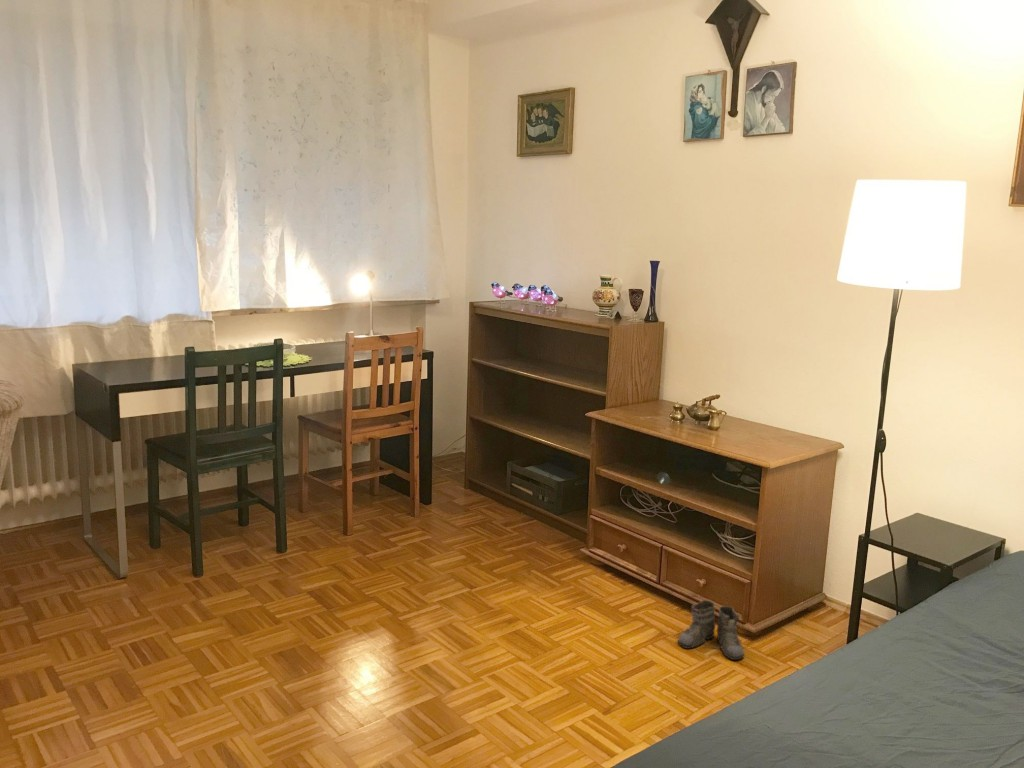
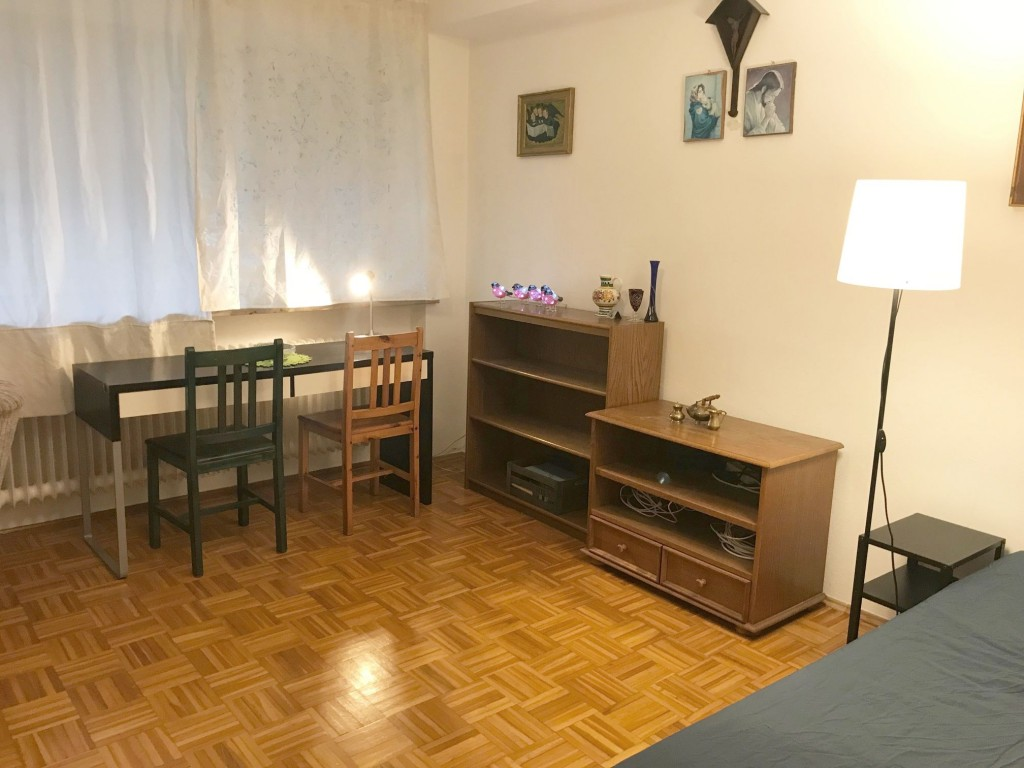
- boots [677,599,747,661]
